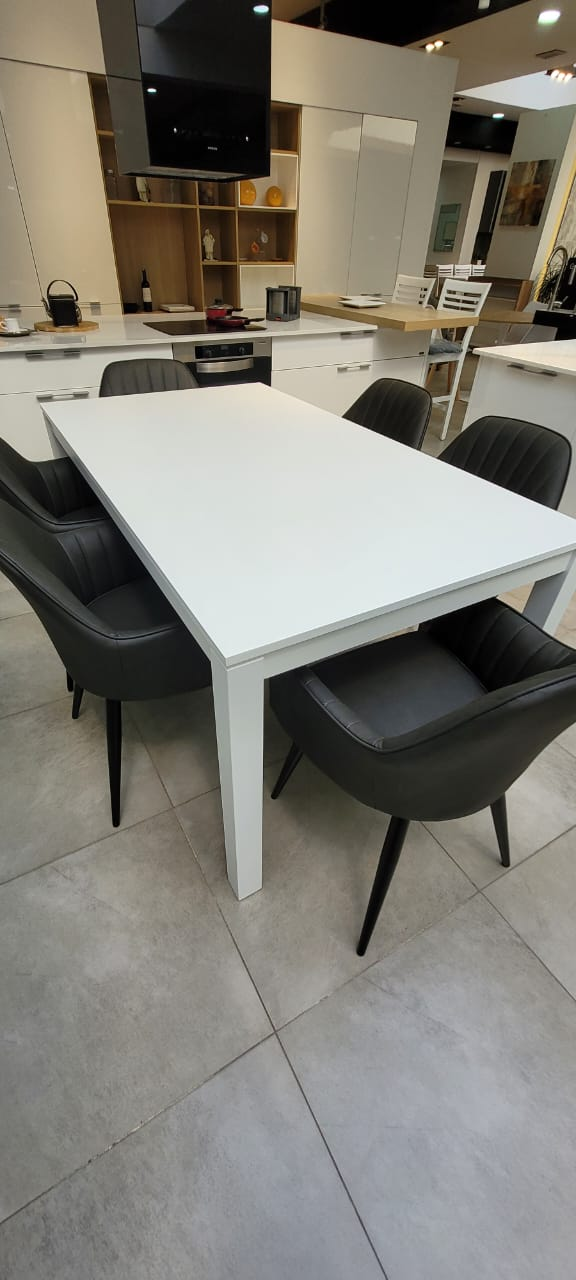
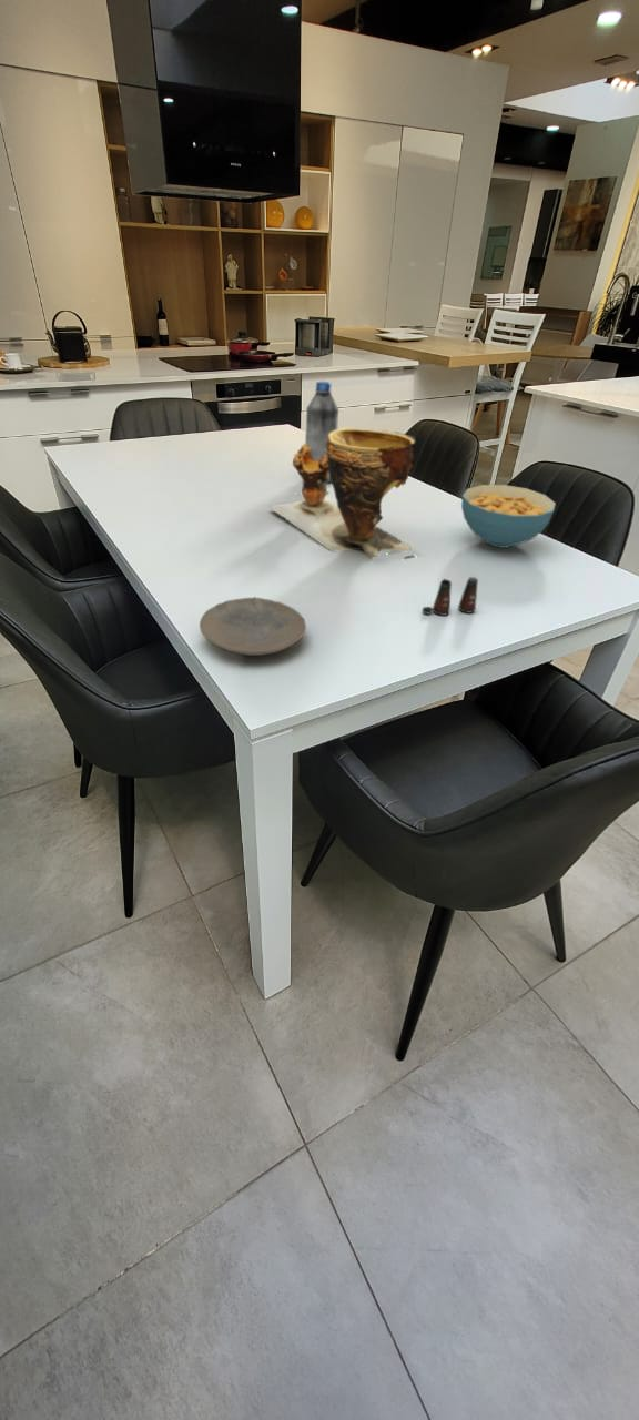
+ cereal bowl [460,484,557,549]
+ salt shaker [422,576,479,617]
+ clay pot [266,426,417,560]
+ water bottle [304,381,339,485]
+ plate [199,596,307,657]
